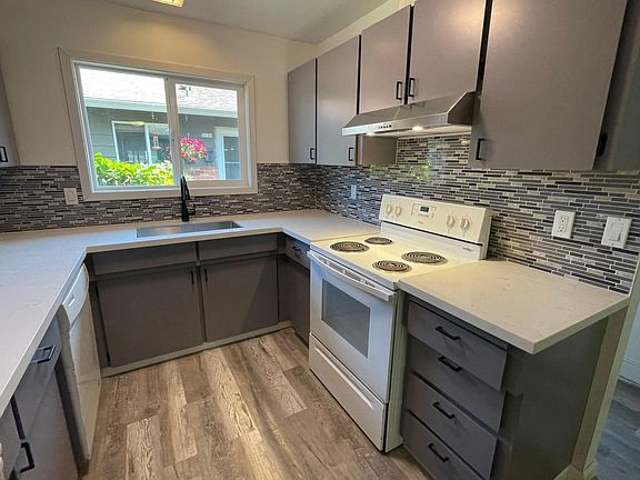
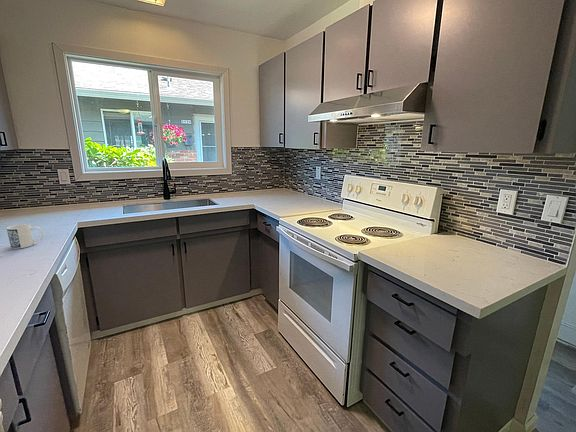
+ mug [6,223,44,250]
